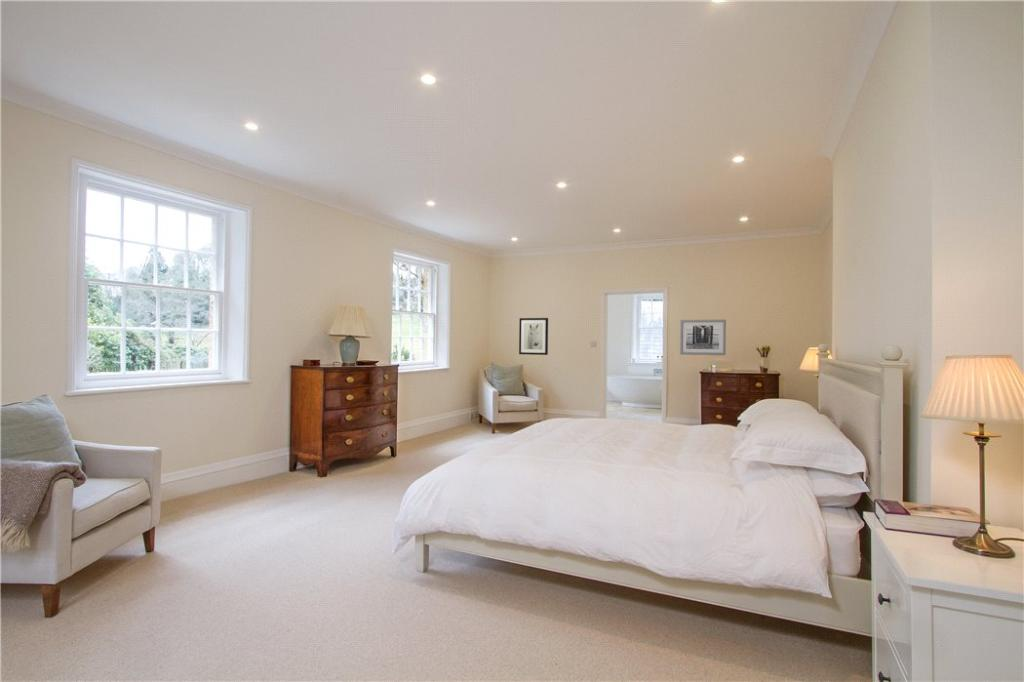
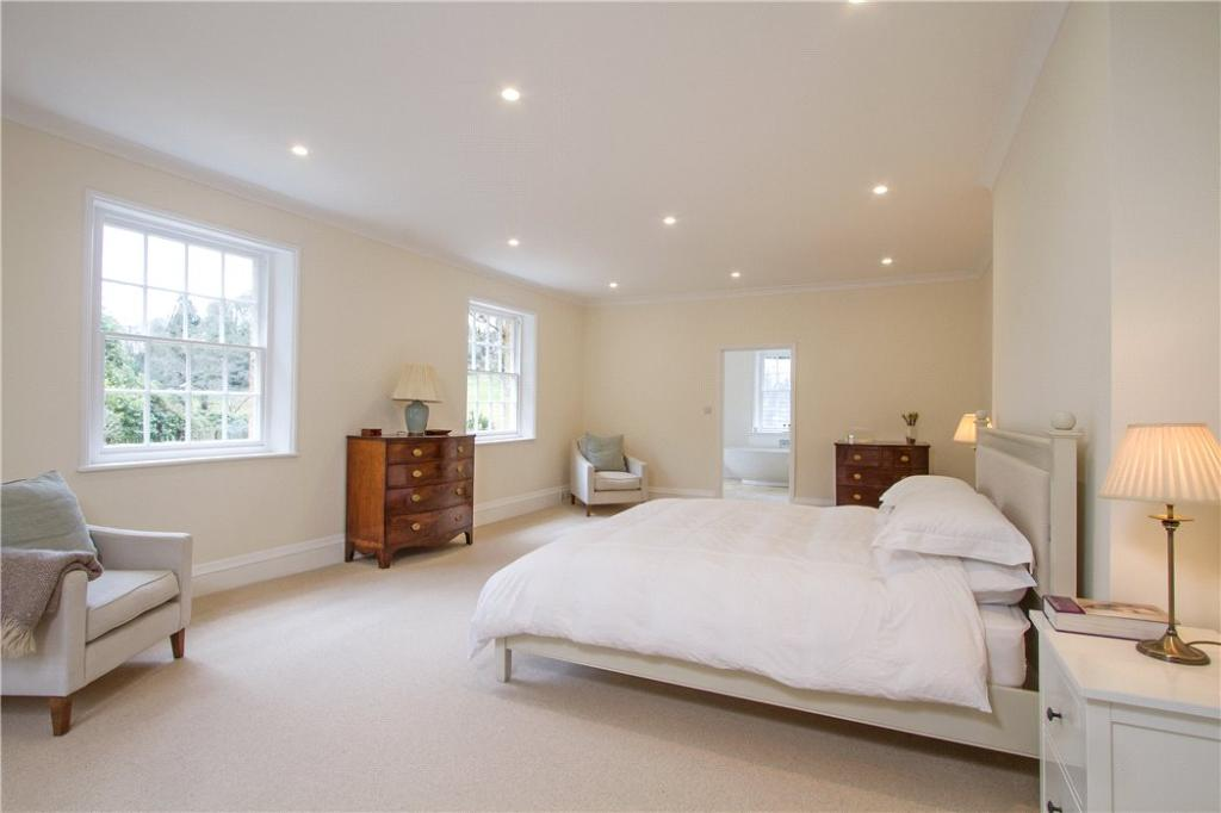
- wall art [518,317,549,356]
- wall art [679,319,727,356]
